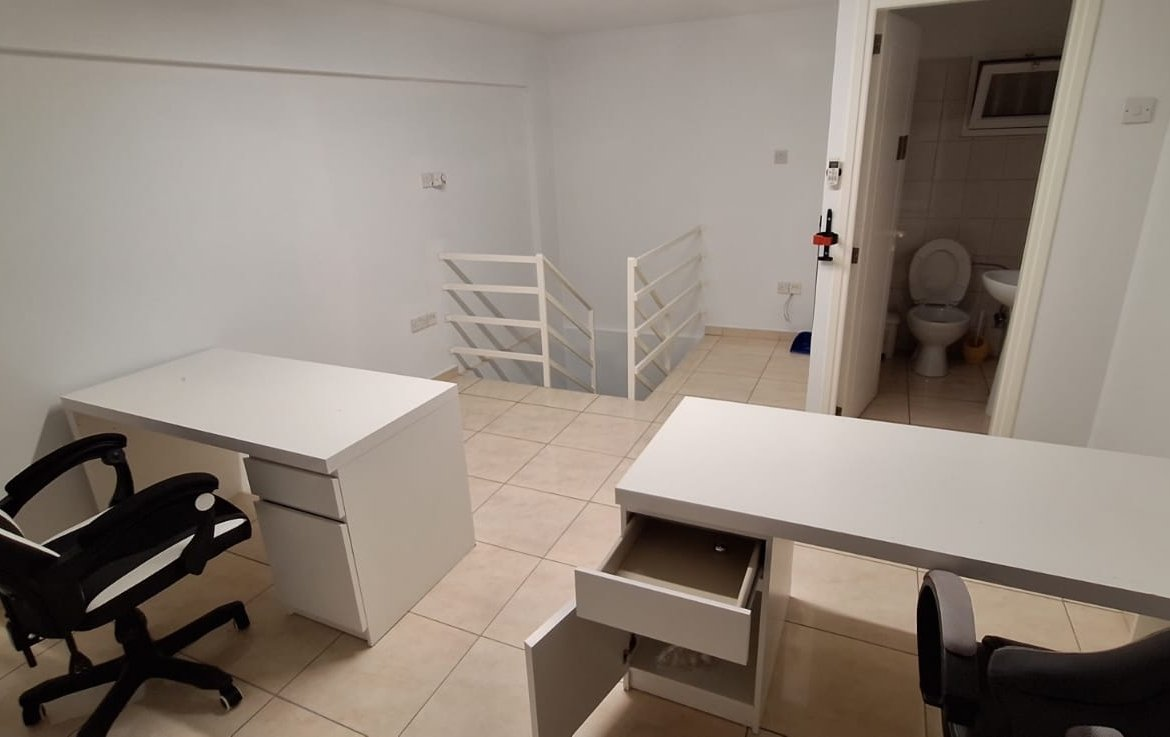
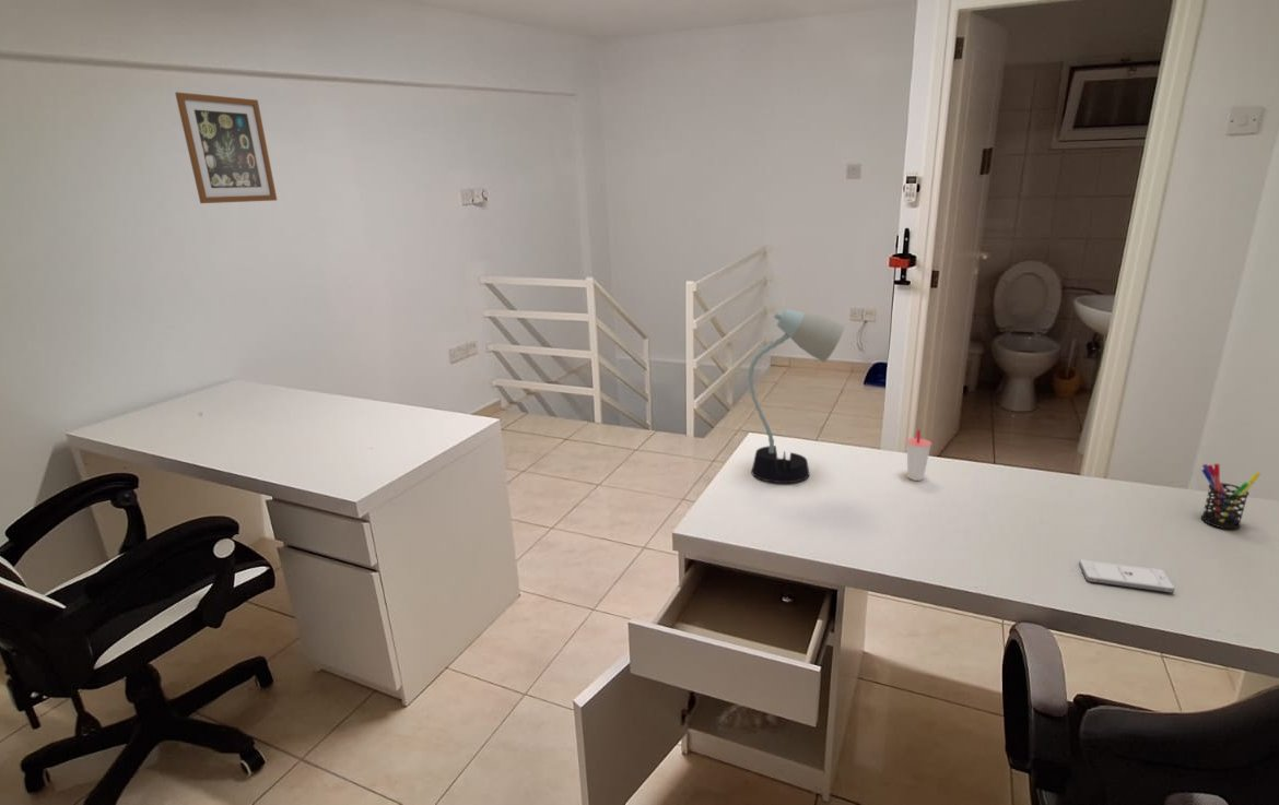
+ pen holder [1200,462,1262,530]
+ desk lamp [748,308,845,484]
+ smartphone [1078,558,1175,593]
+ wall art [174,91,278,204]
+ cup [905,429,932,482]
